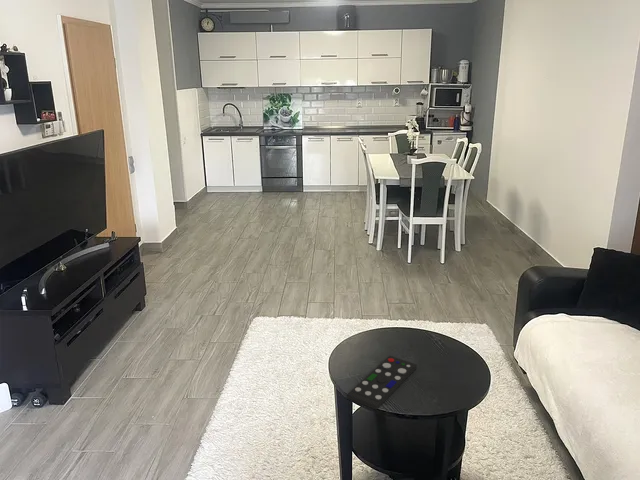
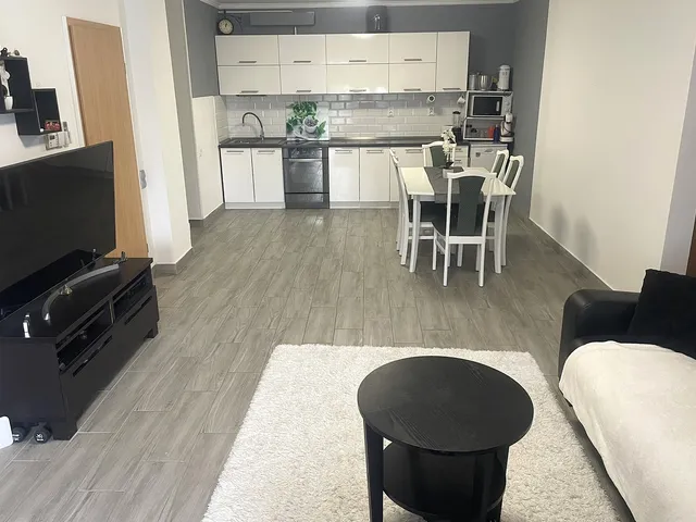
- remote control [346,355,418,410]
